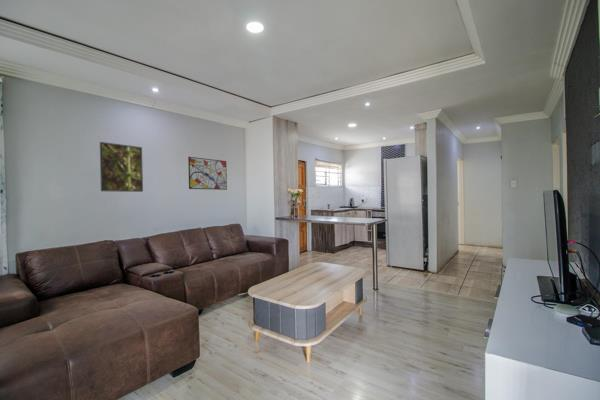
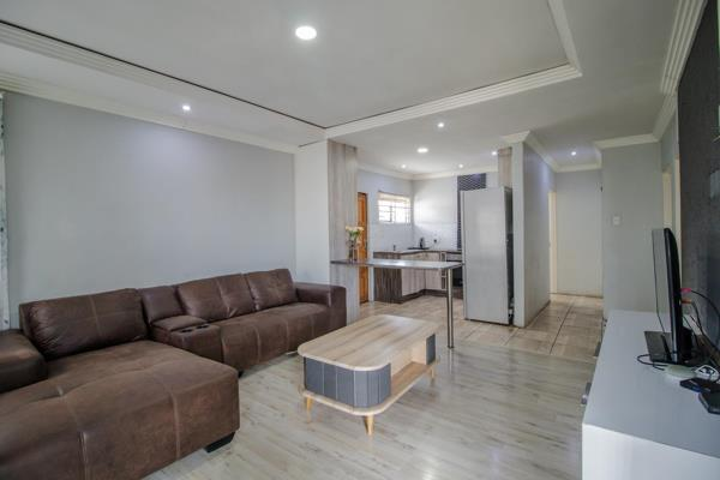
- wall art [187,156,228,191]
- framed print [99,141,144,193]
